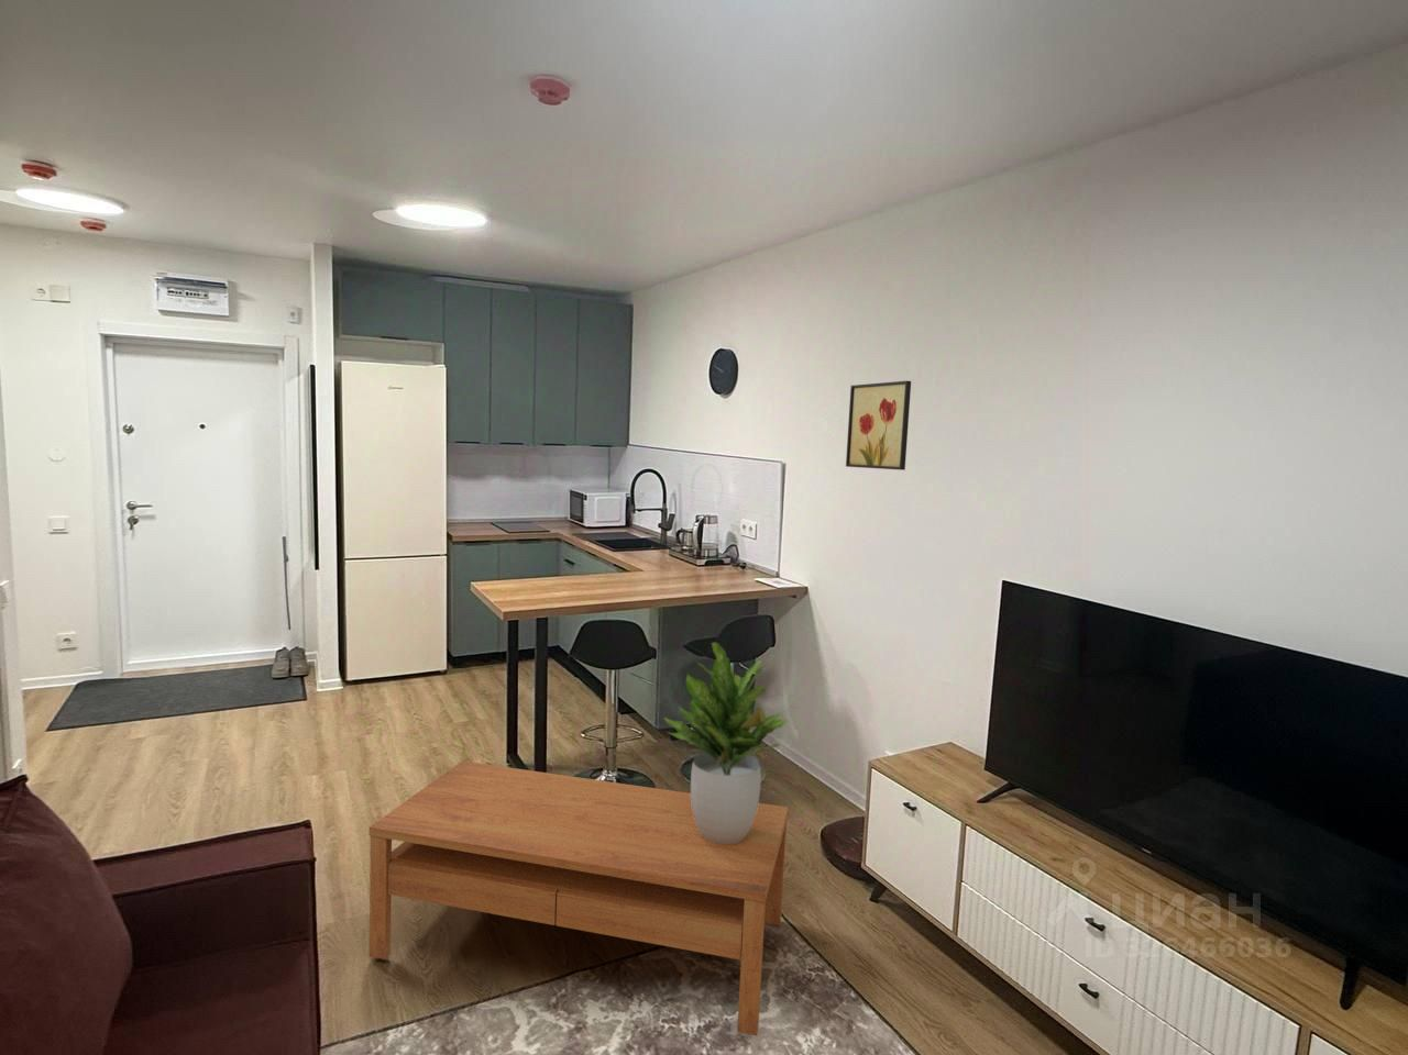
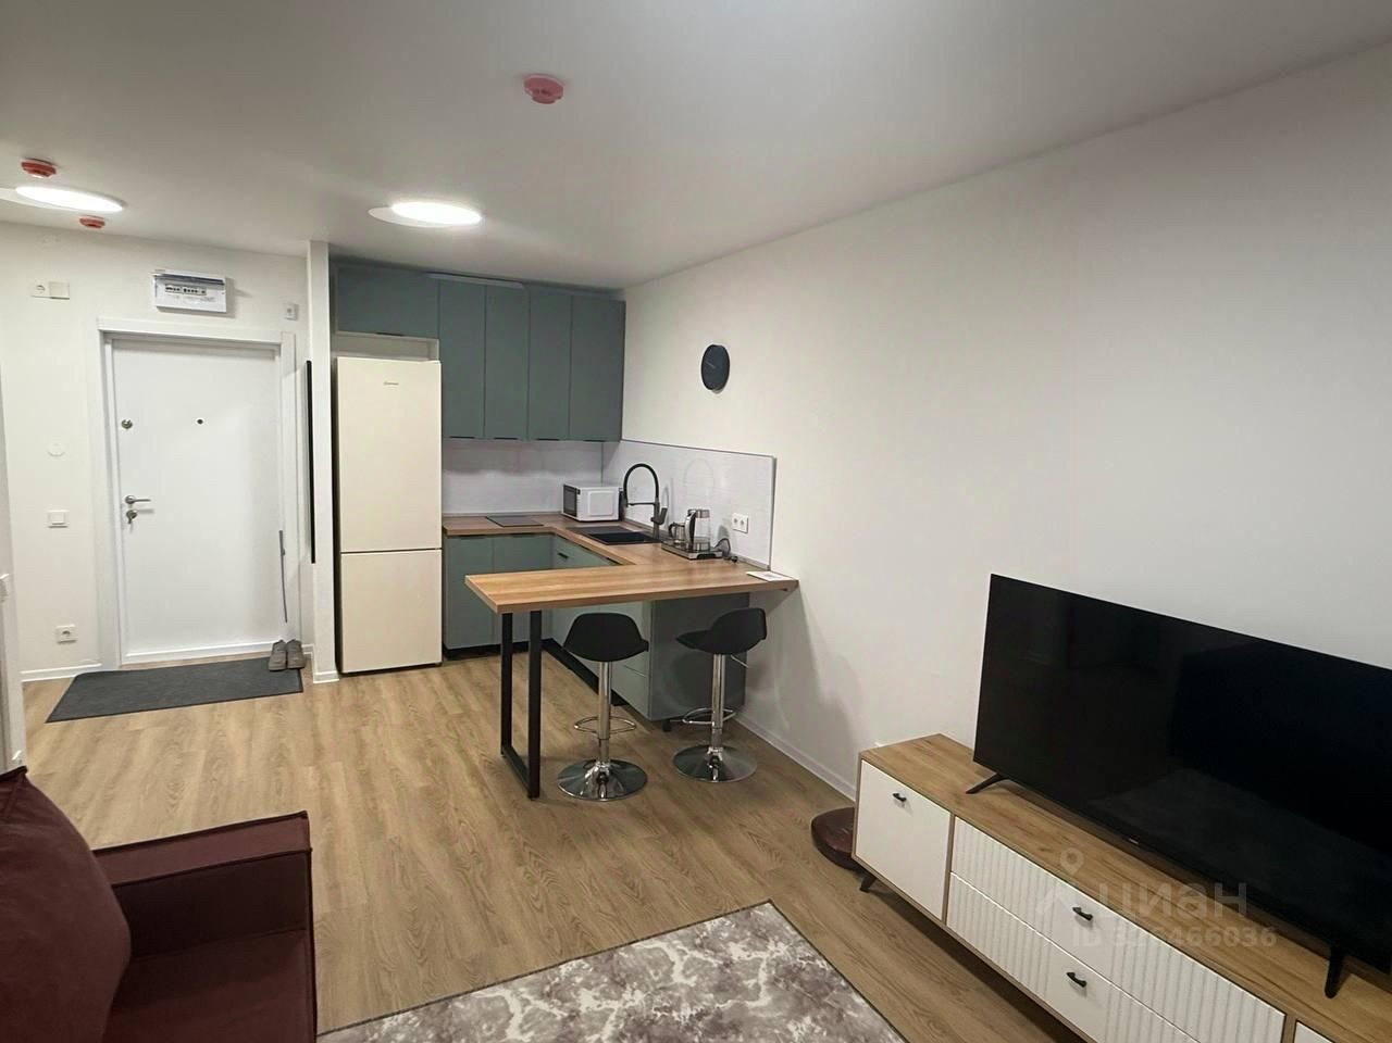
- potted plant [663,642,788,844]
- wall art [845,379,912,471]
- coffee table [368,760,789,1036]
